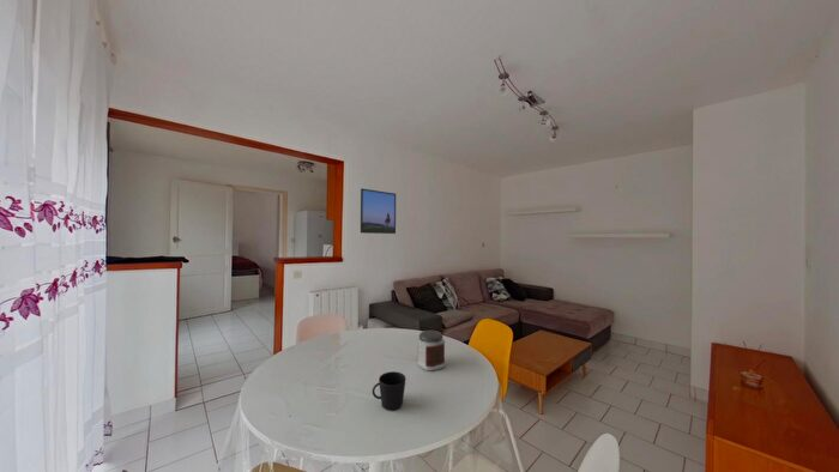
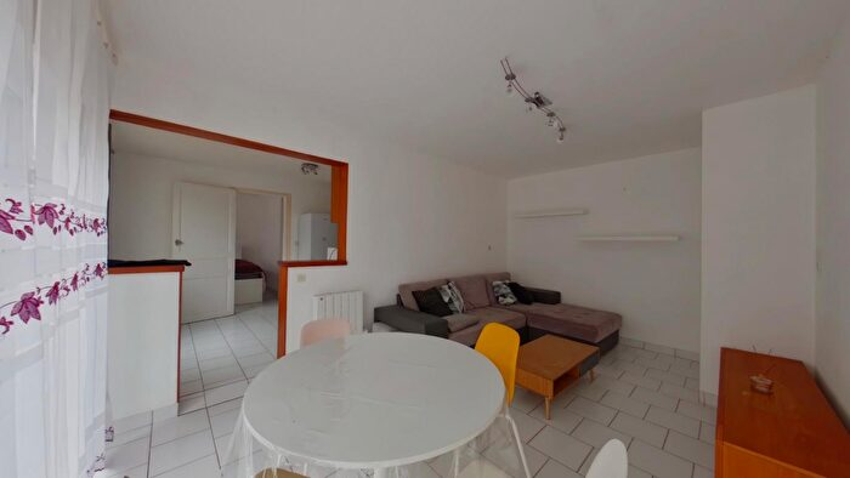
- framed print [360,187,397,235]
- jar [416,329,446,371]
- cup [372,370,406,411]
